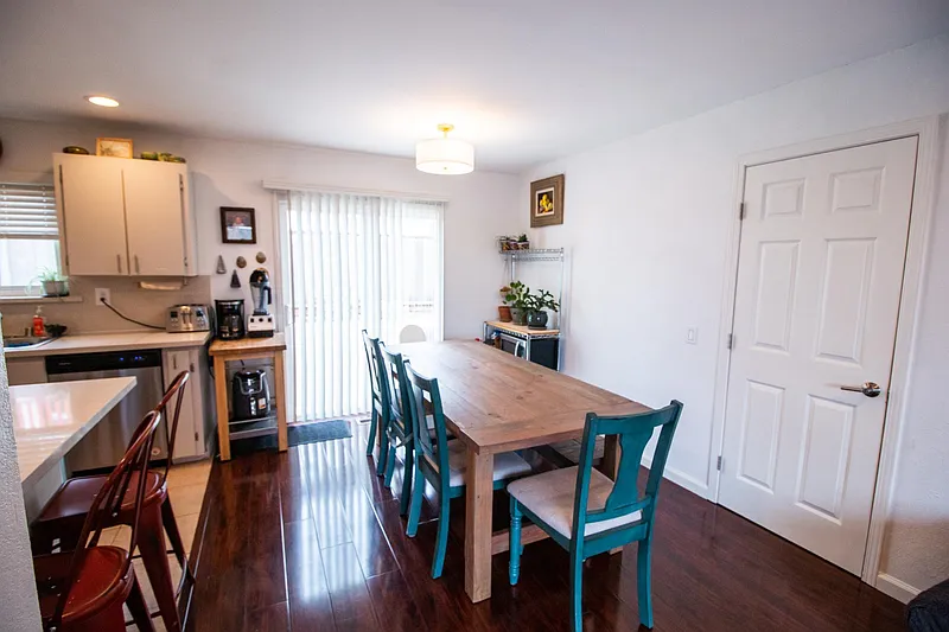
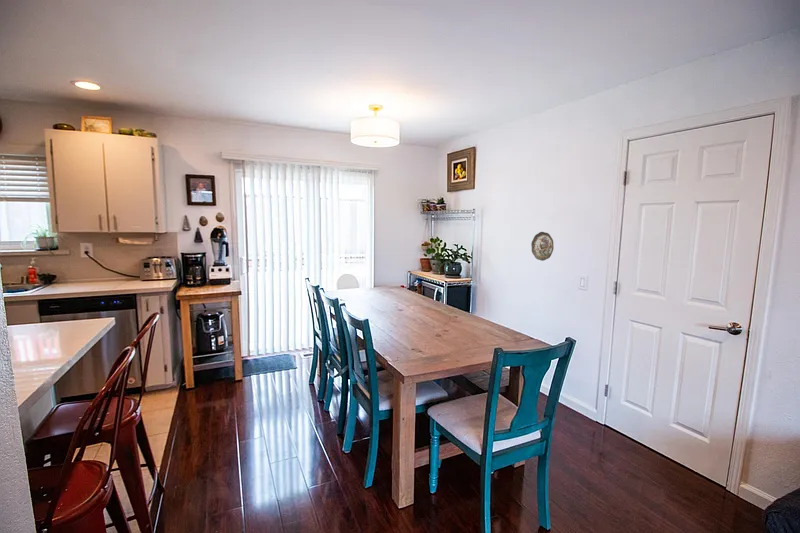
+ decorative plate [530,231,555,262]
